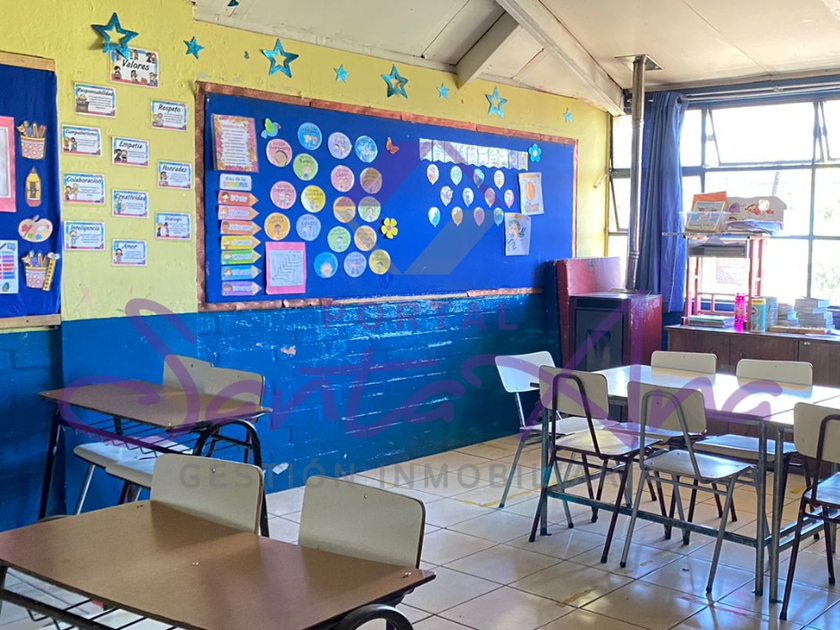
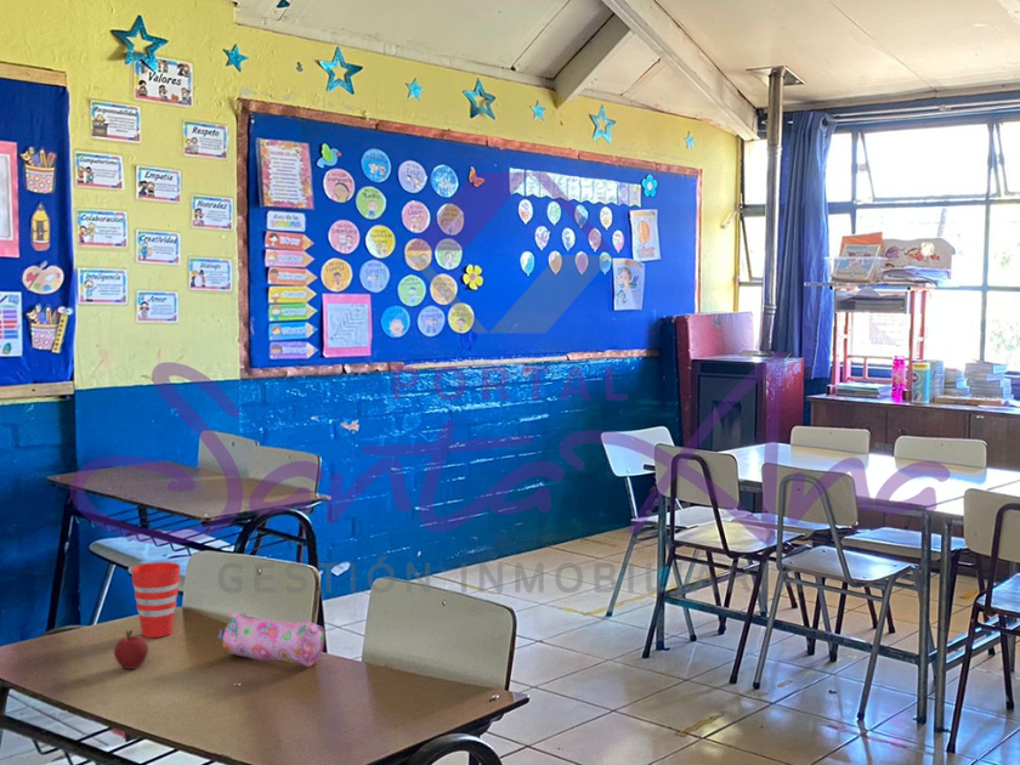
+ pencil case [216,612,325,668]
+ cup [130,561,181,639]
+ apple [113,629,149,670]
